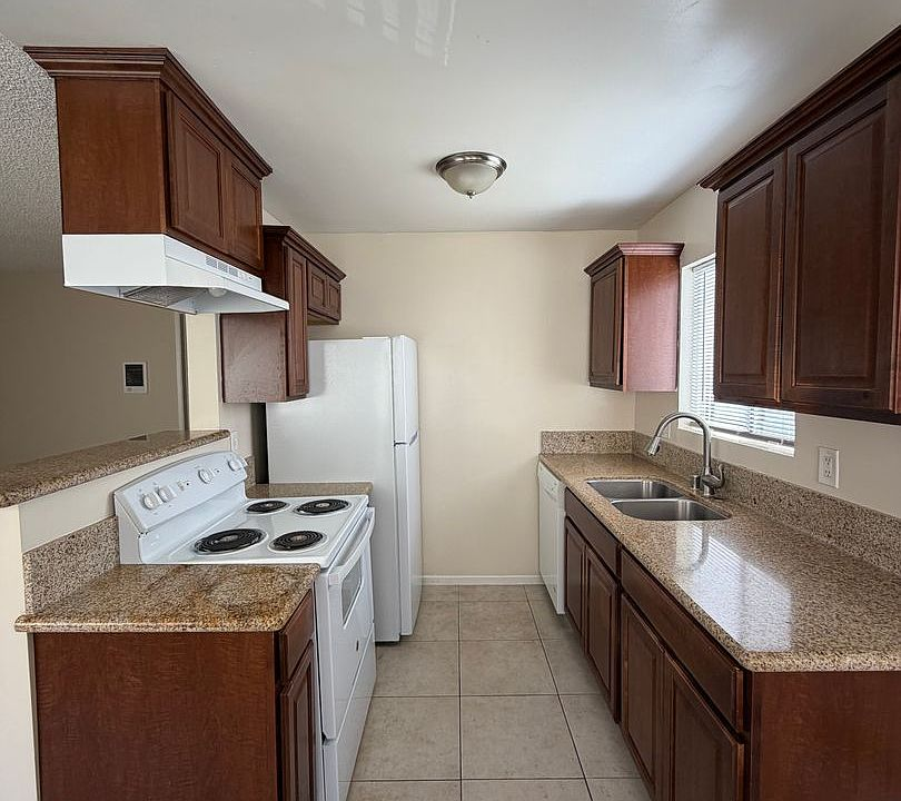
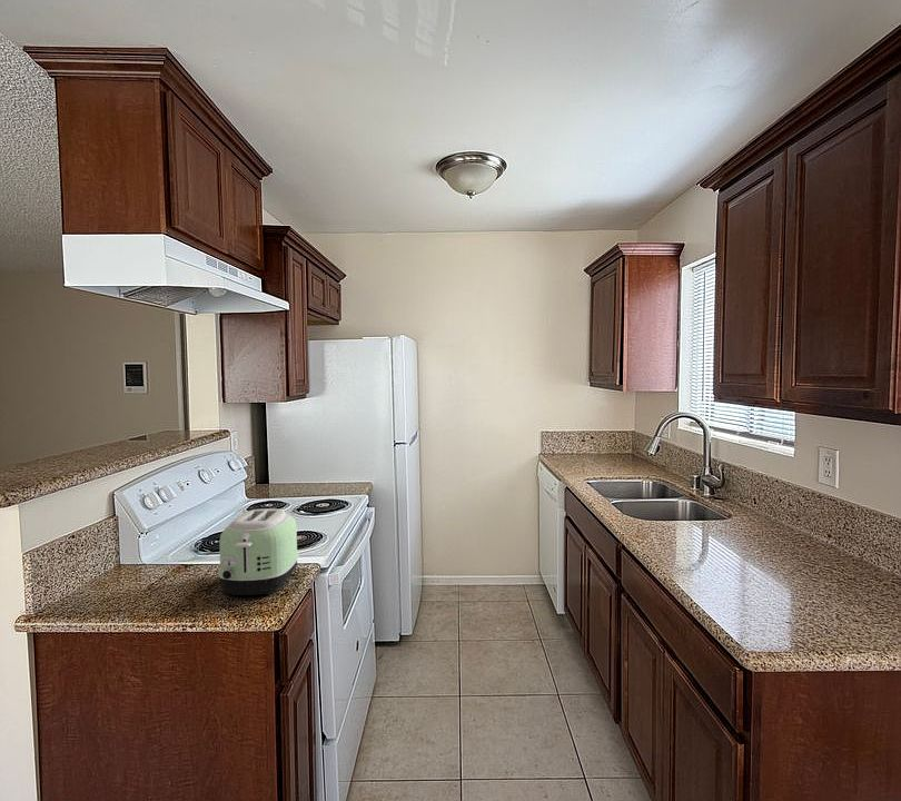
+ toaster [217,507,299,596]
